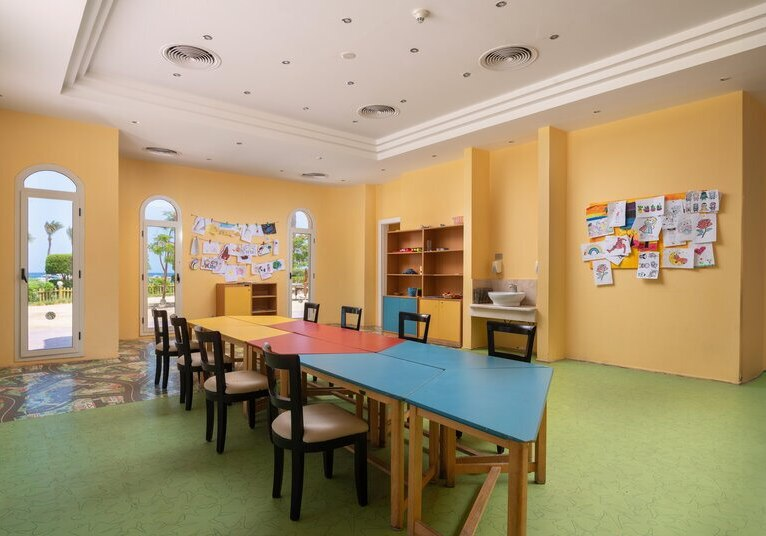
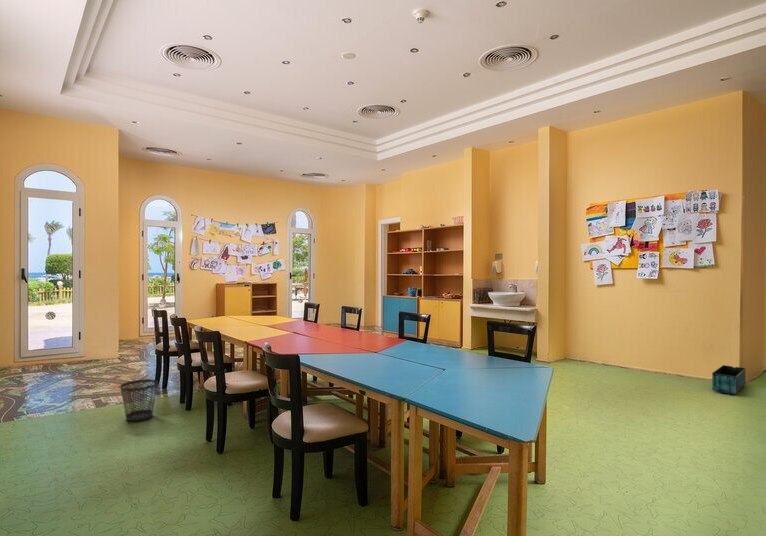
+ wastebasket [119,378,159,422]
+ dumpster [711,364,747,395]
